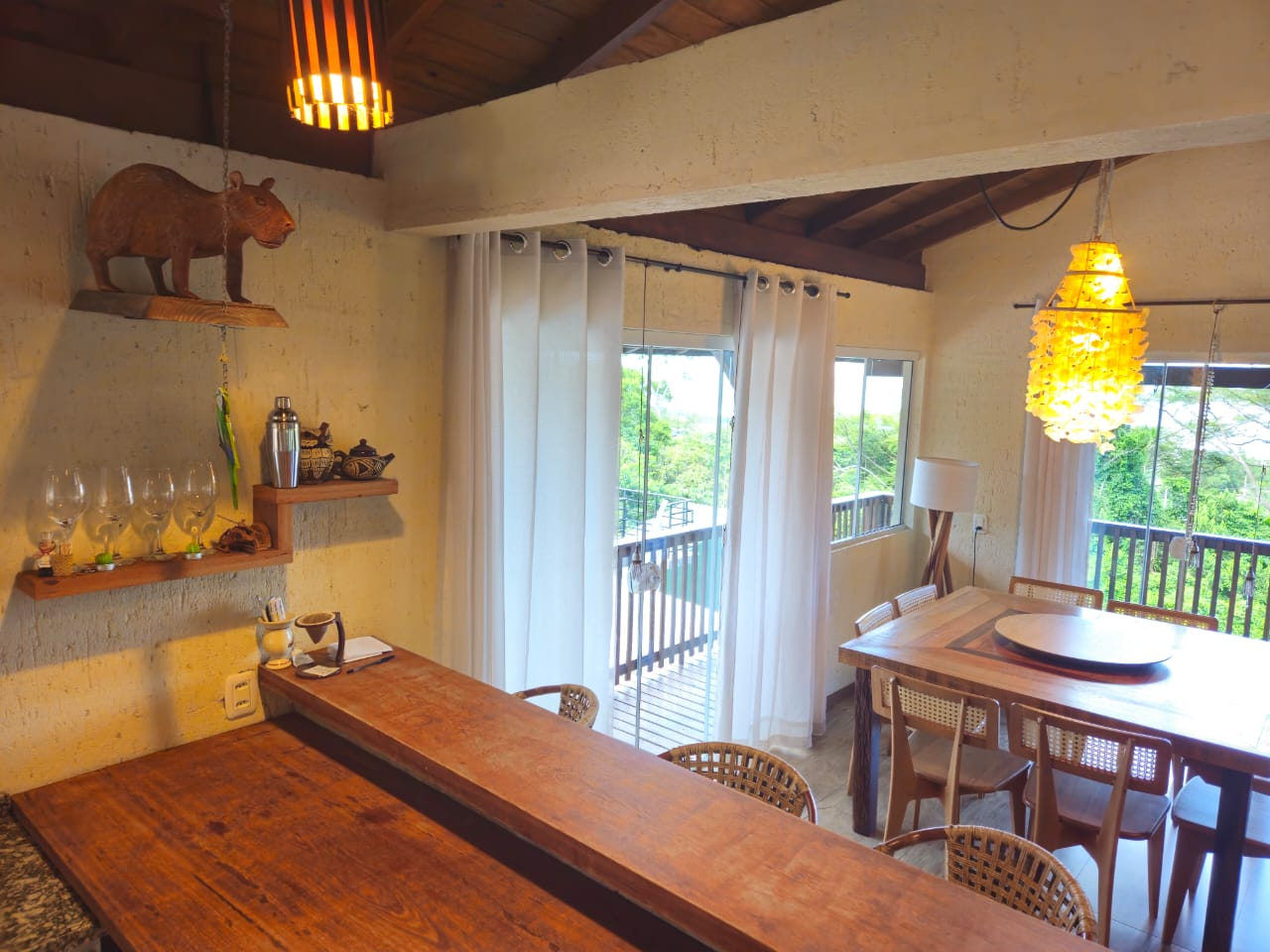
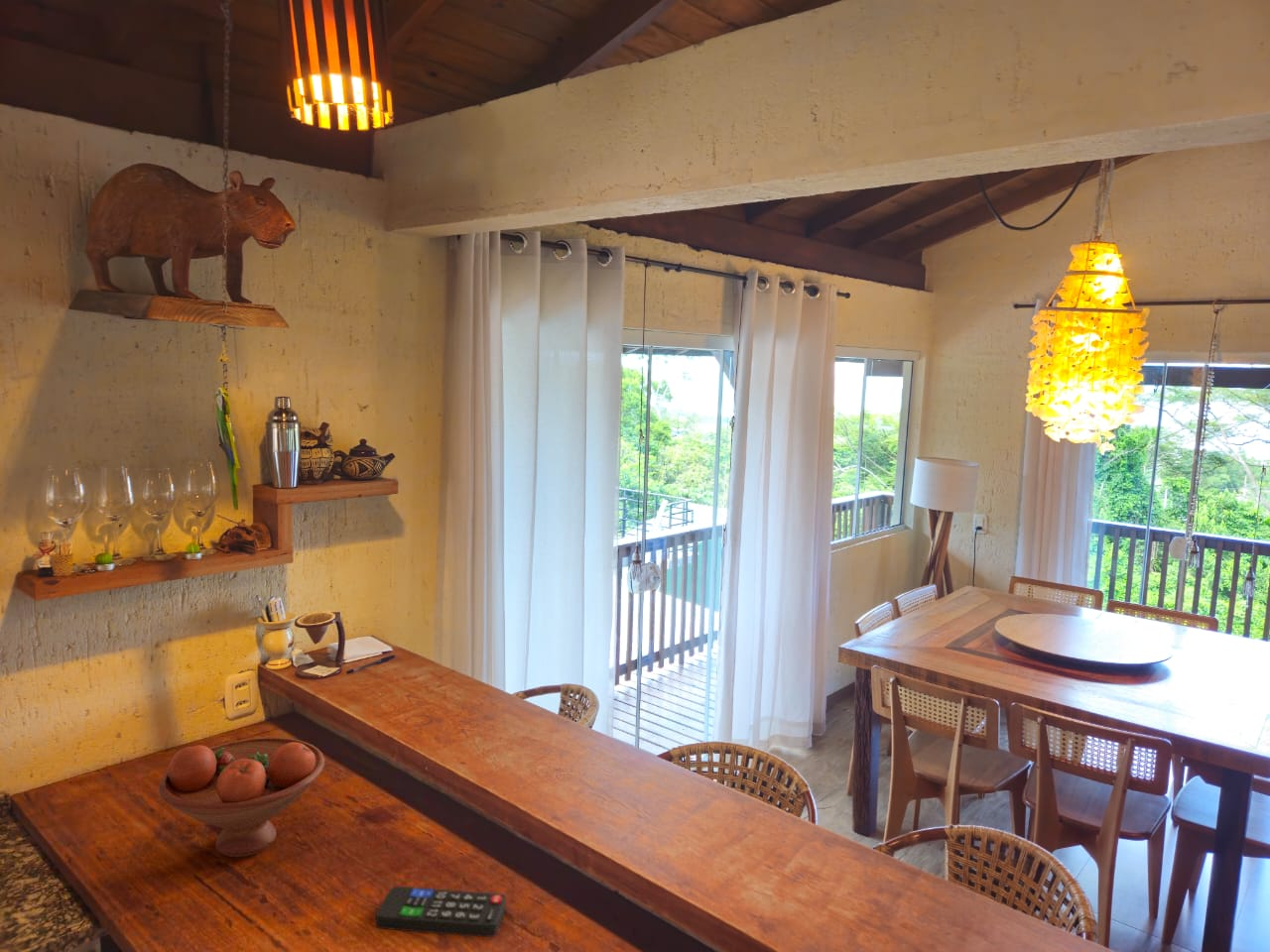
+ remote control [375,886,507,938]
+ fruit bowl [158,737,325,858]
